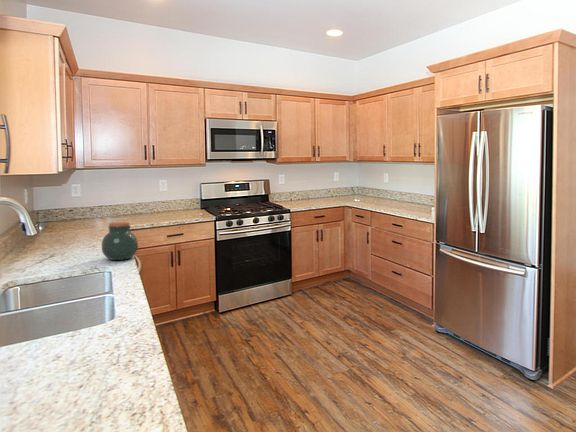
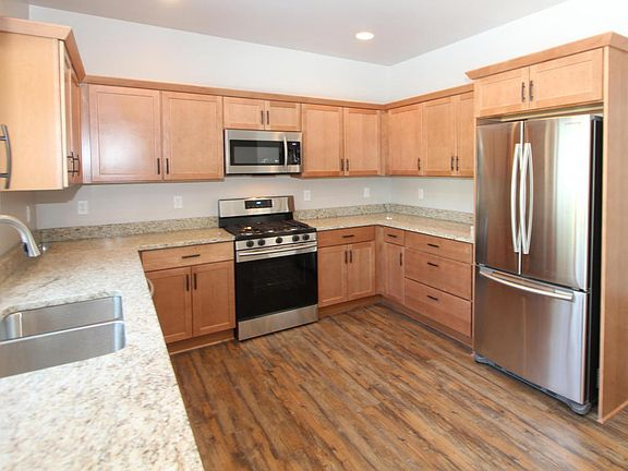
- jar [101,221,139,261]
